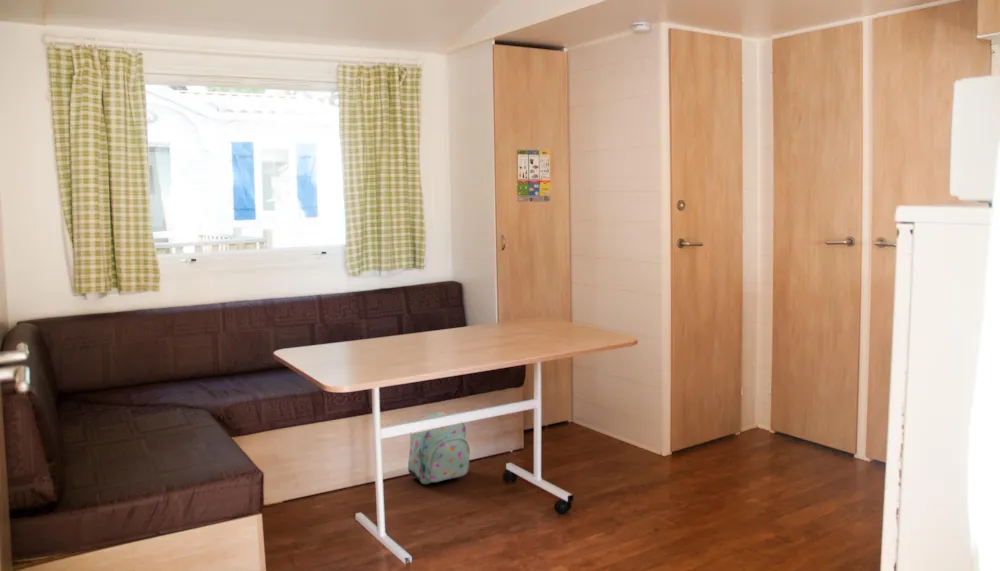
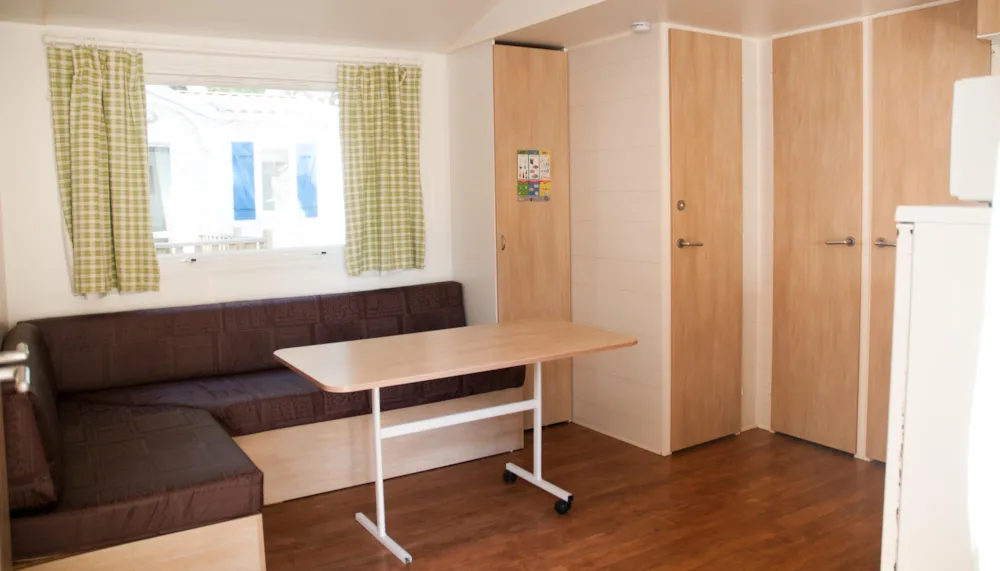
- backpack [407,411,471,485]
